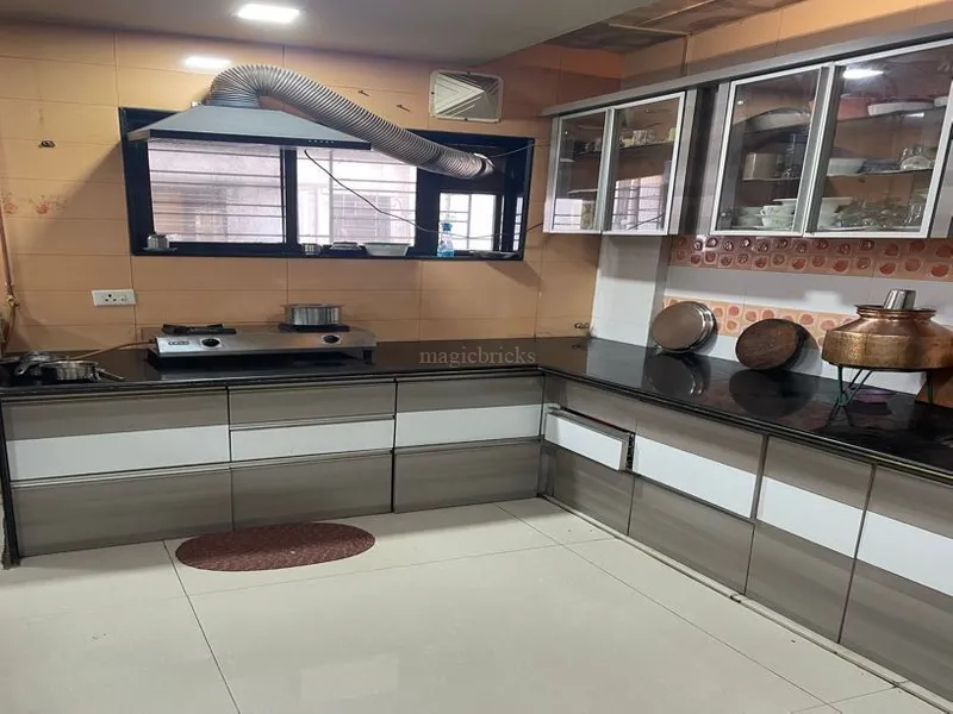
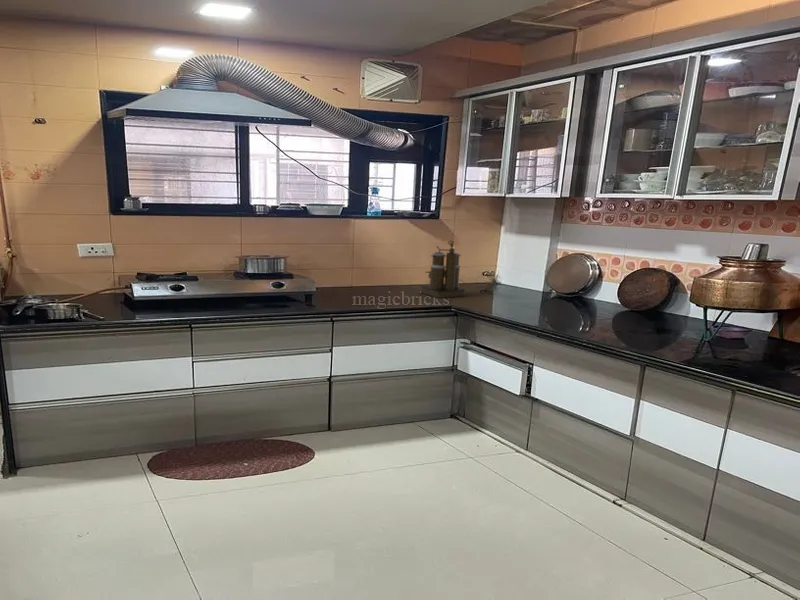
+ coffee maker [419,239,466,299]
